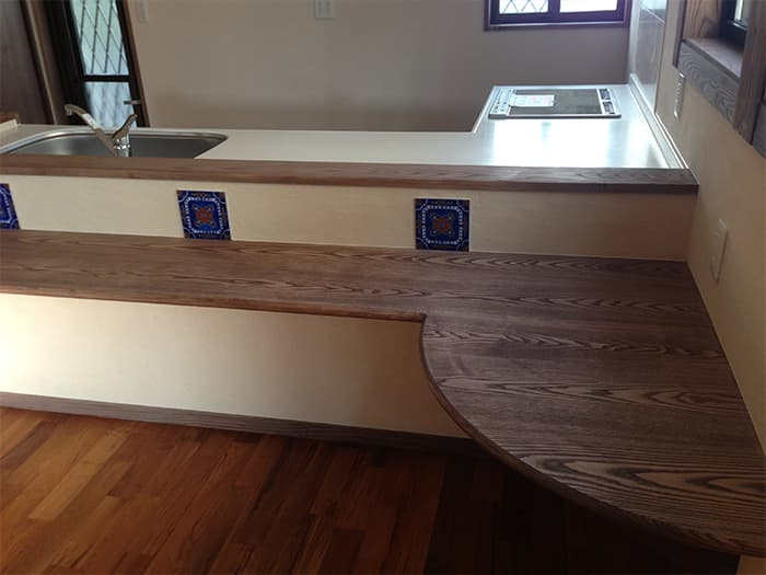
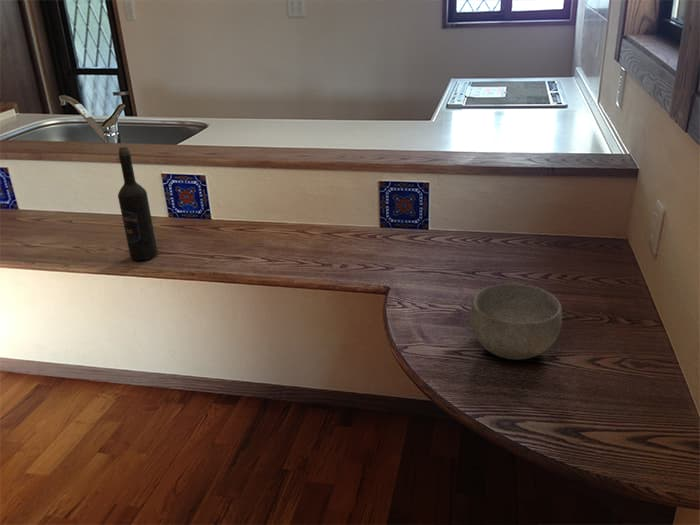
+ wine bottle [117,146,159,261]
+ bowl [469,283,563,361]
